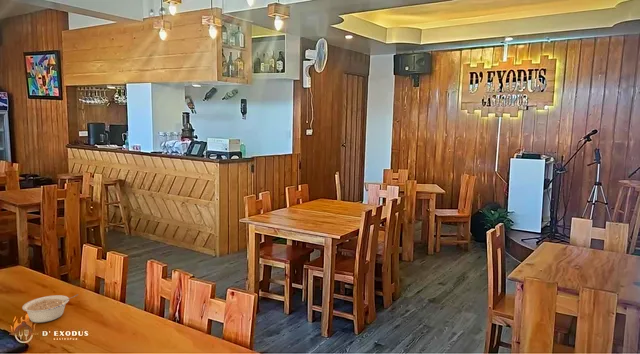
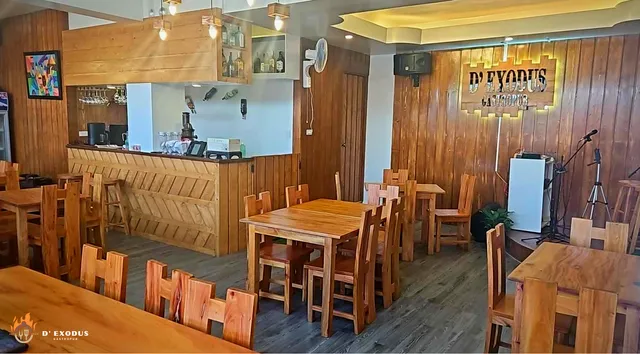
- legume [21,293,79,324]
